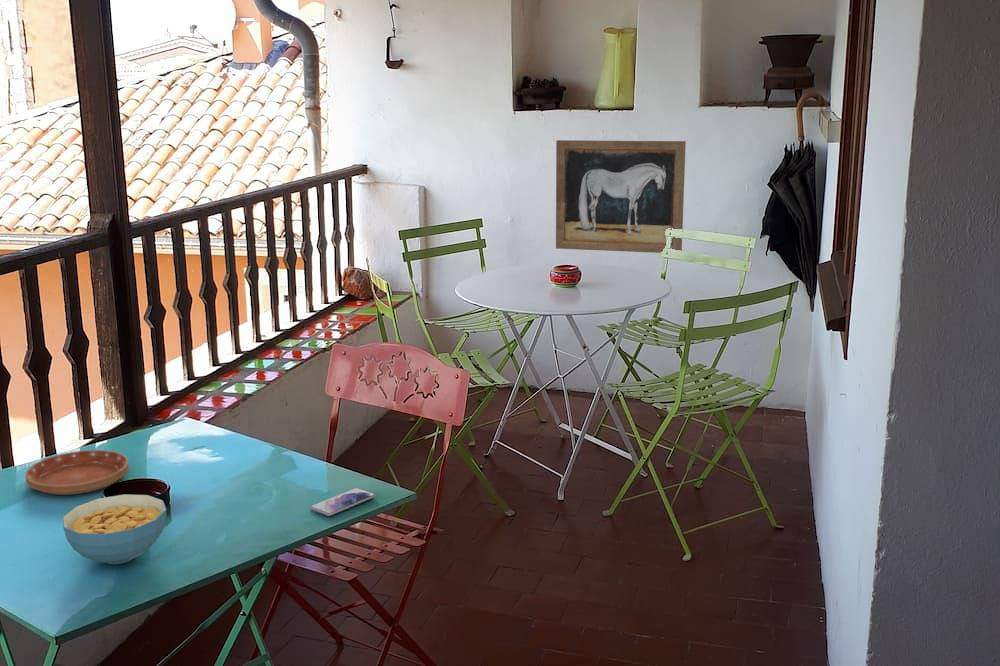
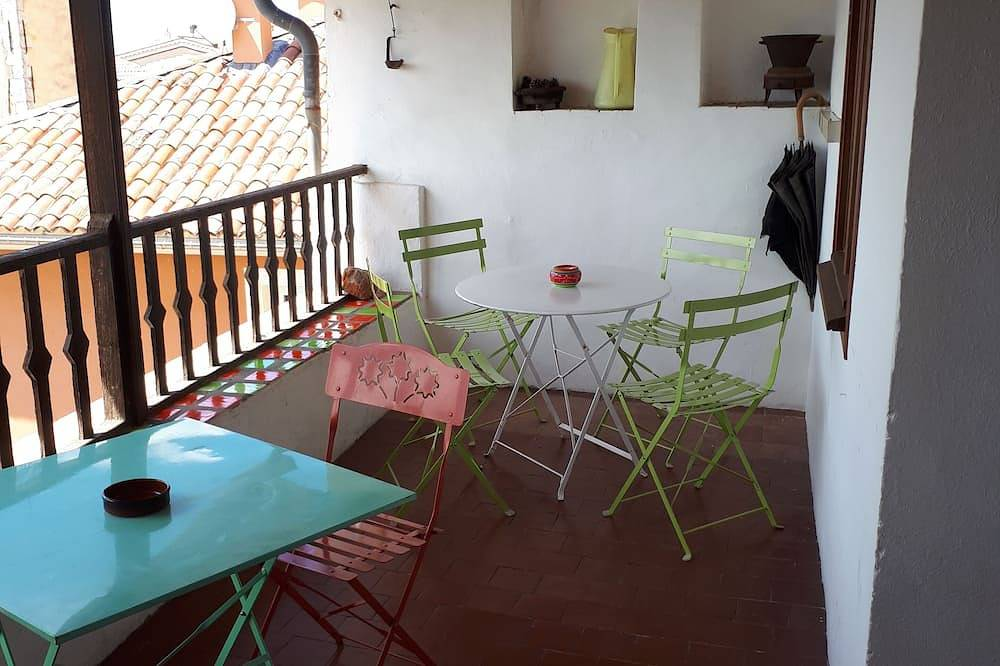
- saucer [24,449,130,496]
- wall art [555,139,687,254]
- smartphone [309,487,377,517]
- cereal bowl [61,493,167,565]
